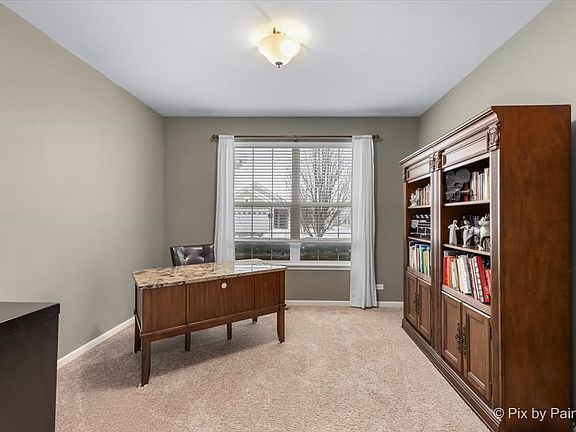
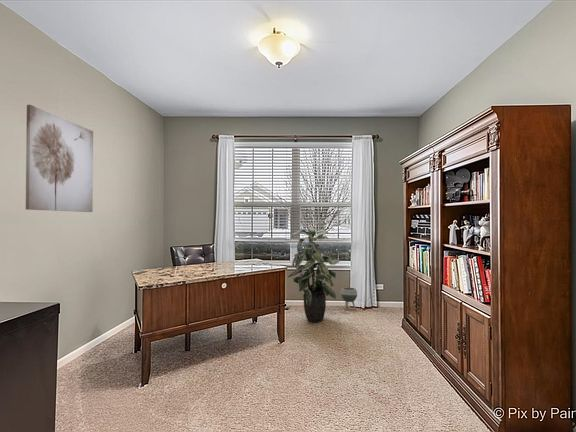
+ indoor plant [287,221,341,324]
+ wall art [25,104,94,213]
+ planter [340,287,358,311]
